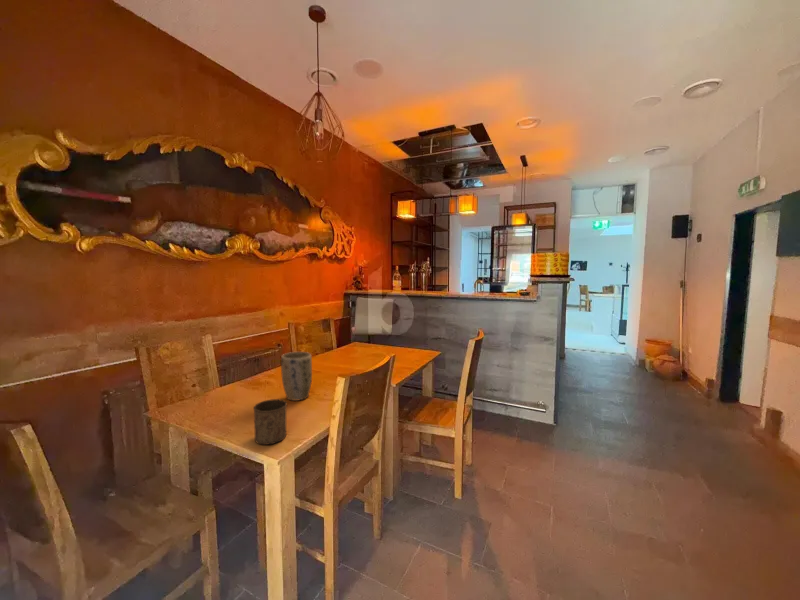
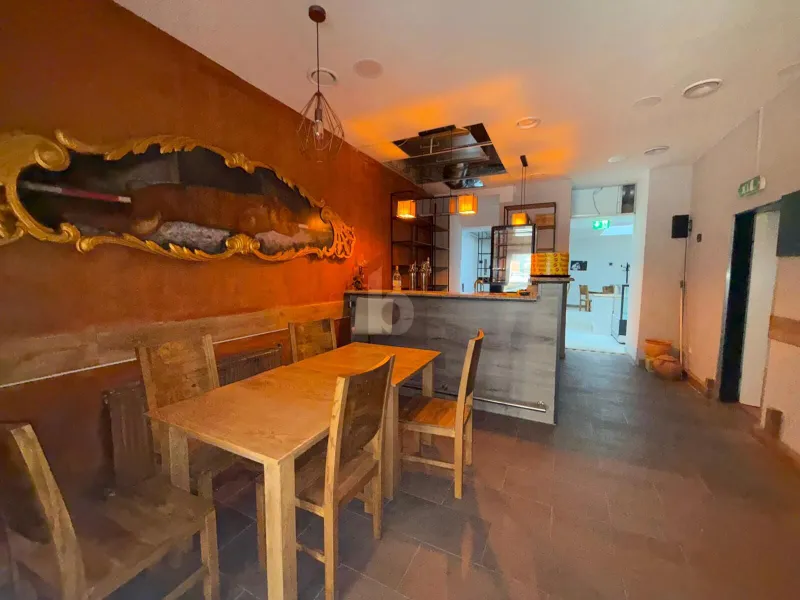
- plant pot [280,351,313,402]
- cup [253,398,288,446]
